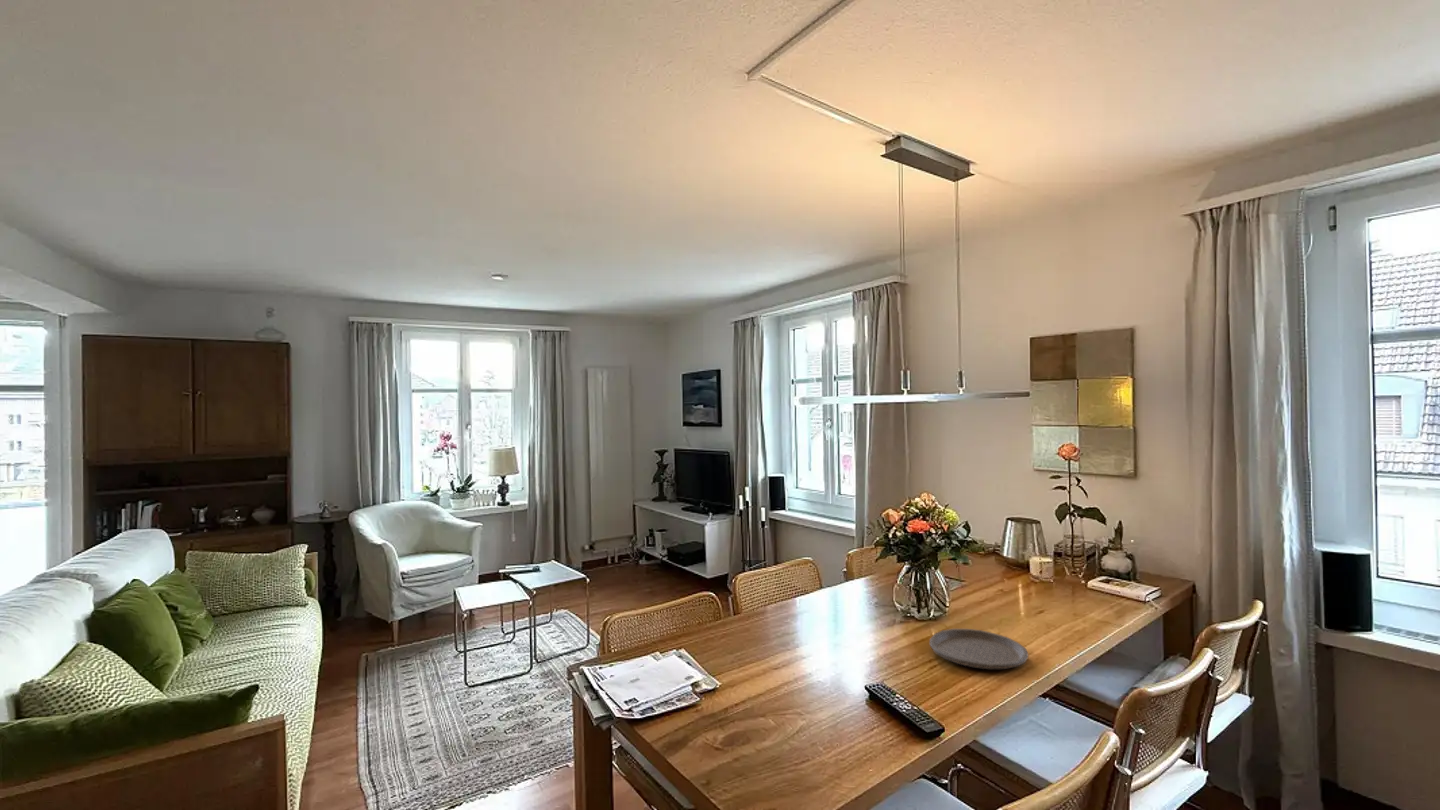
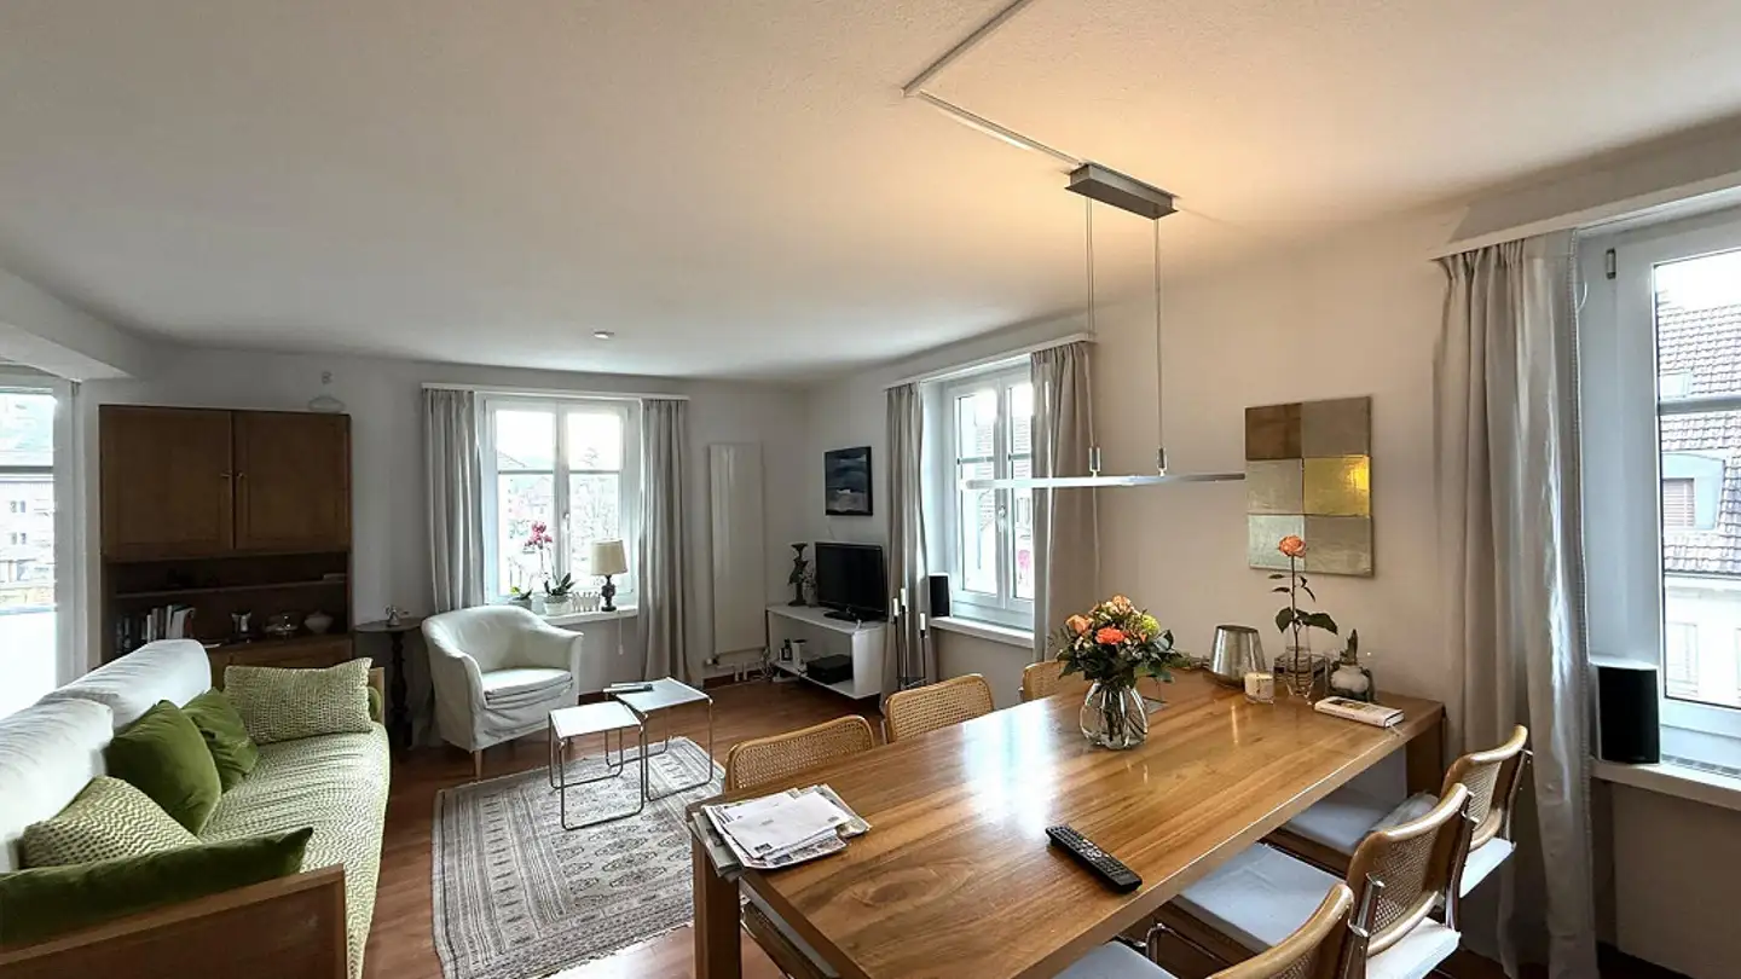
- plate [929,628,1029,670]
